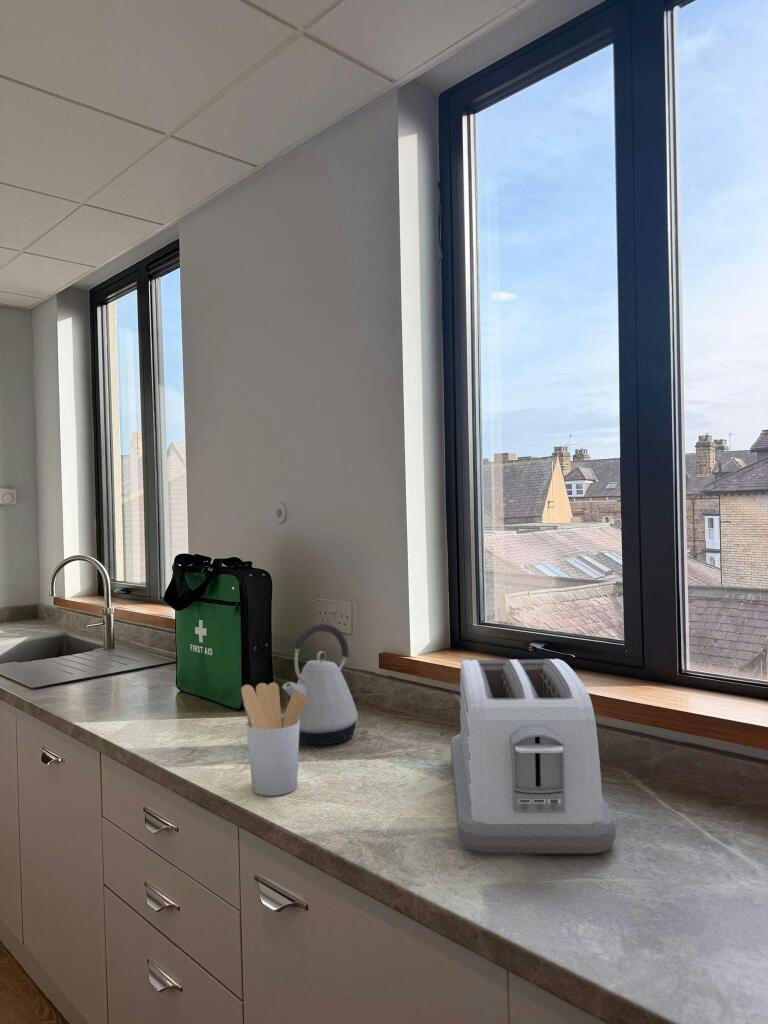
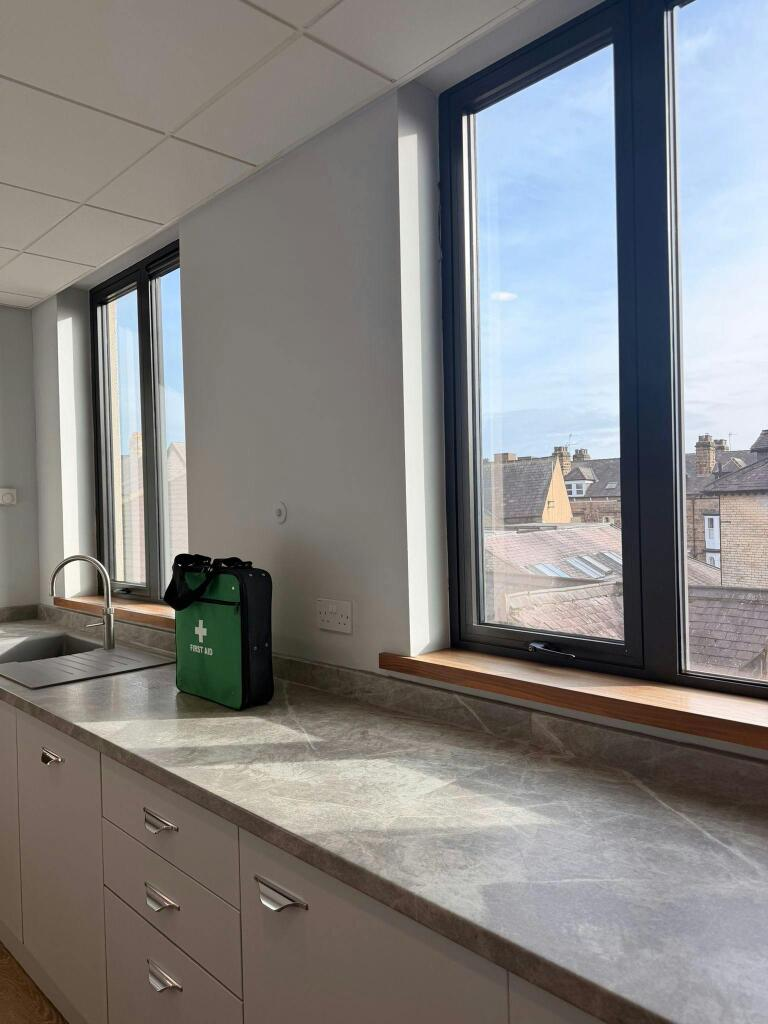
- toaster [450,658,617,855]
- utensil holder [240,681,307,797]
- kettle [281,623,359,746]
